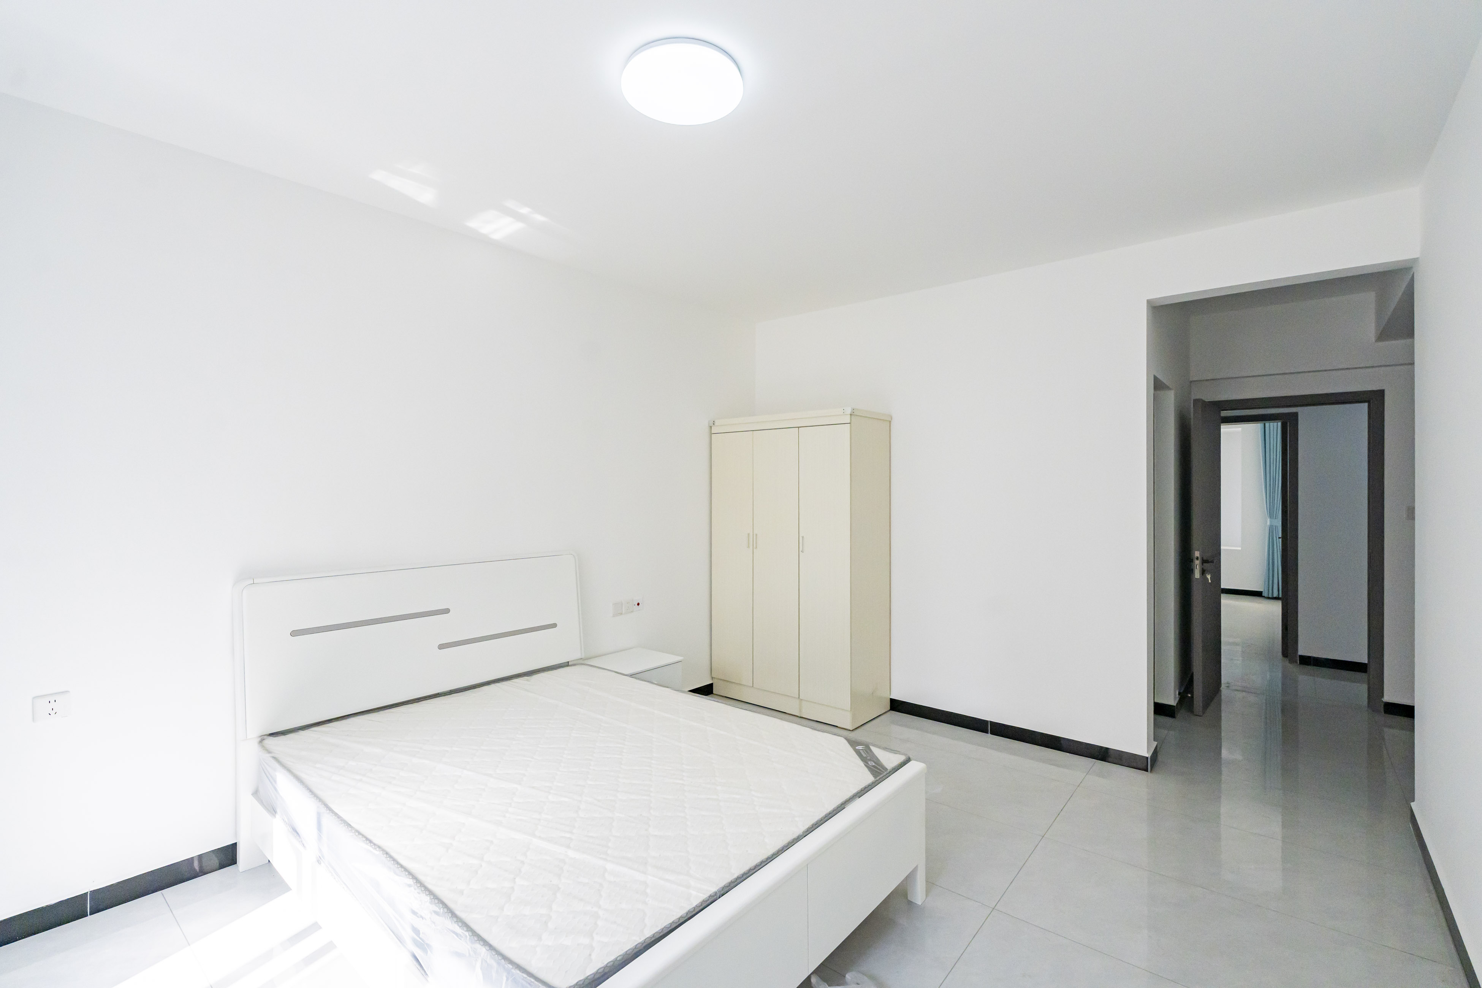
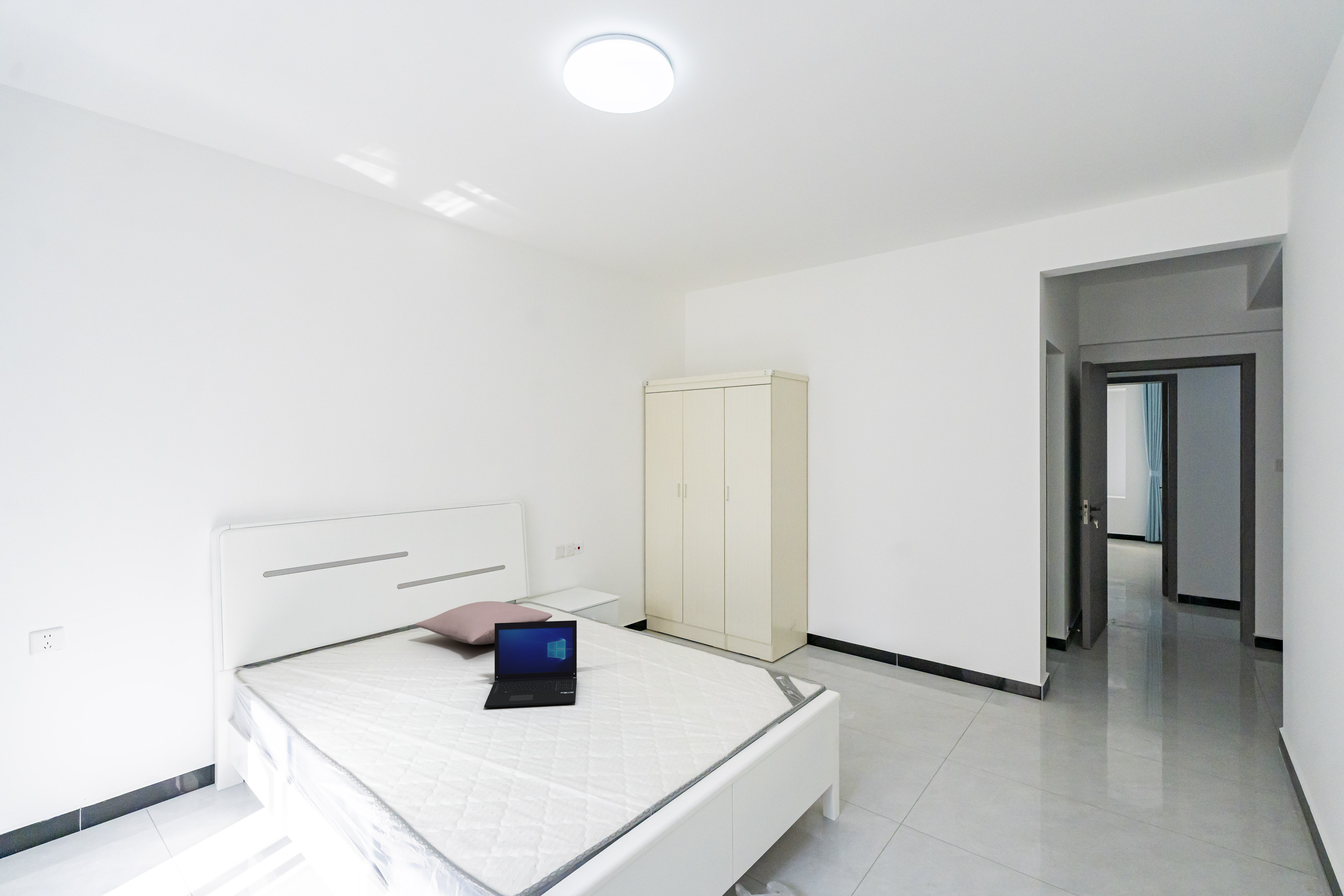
+ laptop [484,620,577,708]
+ pillow [415,601,553,645]
